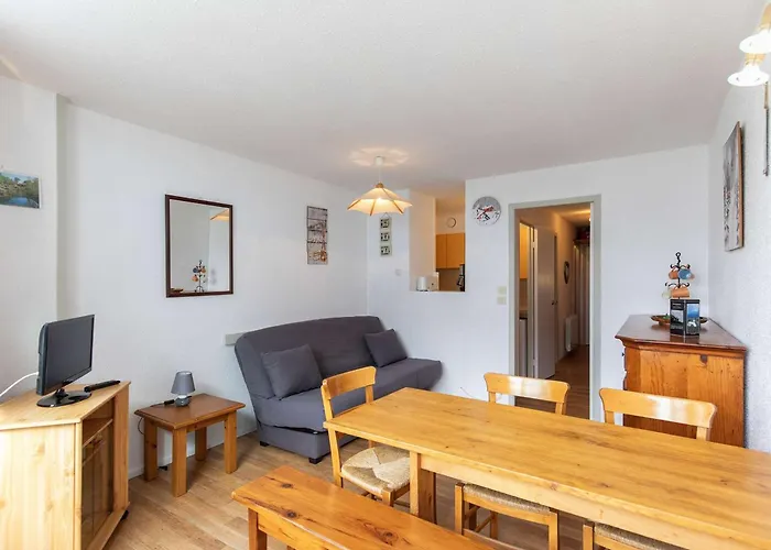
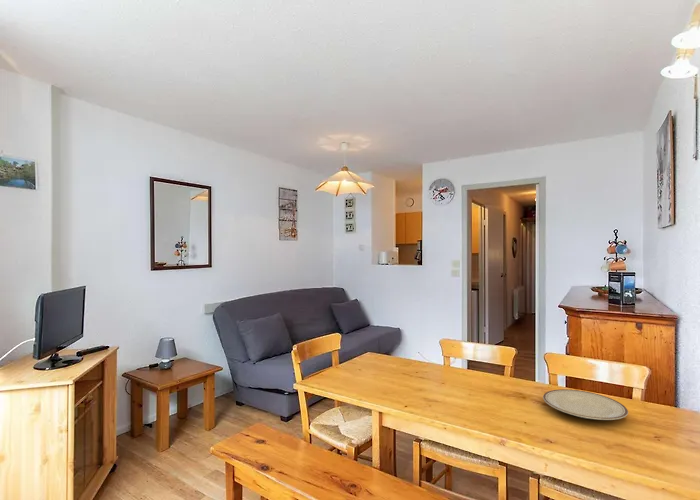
+ plate [542,388,629,421]
